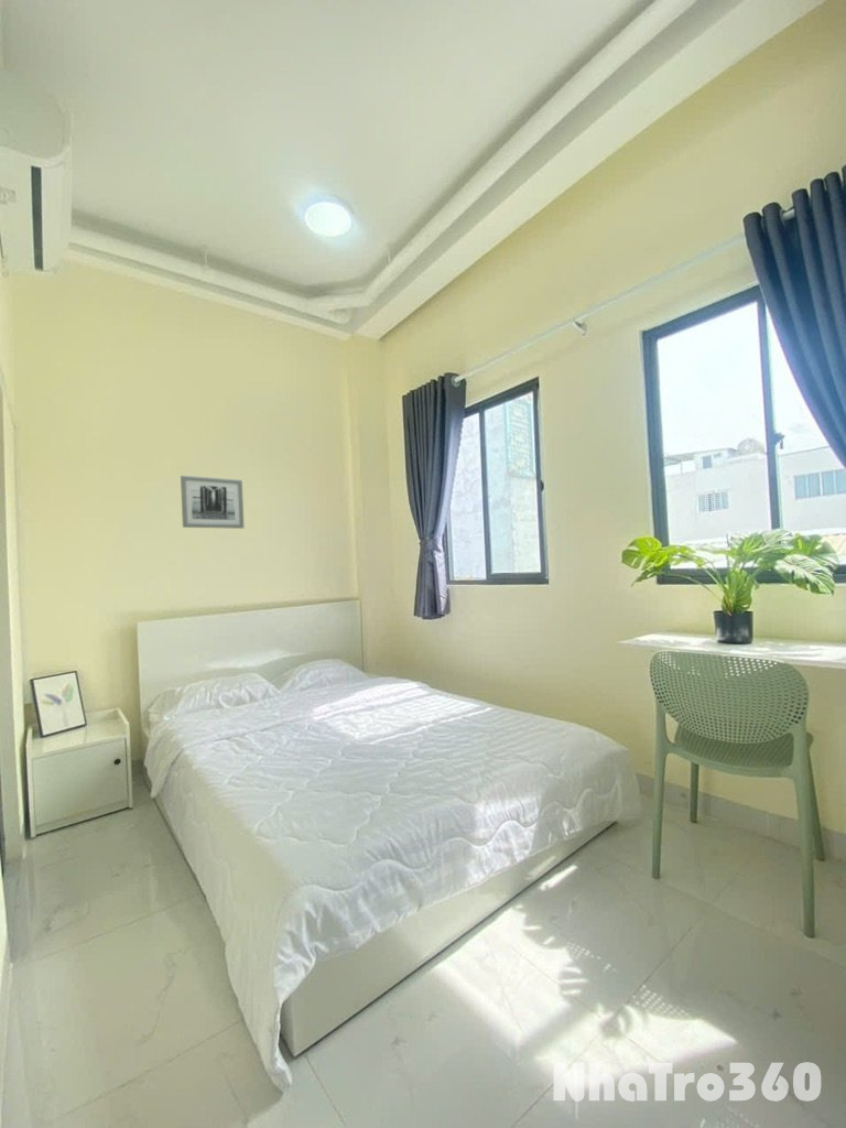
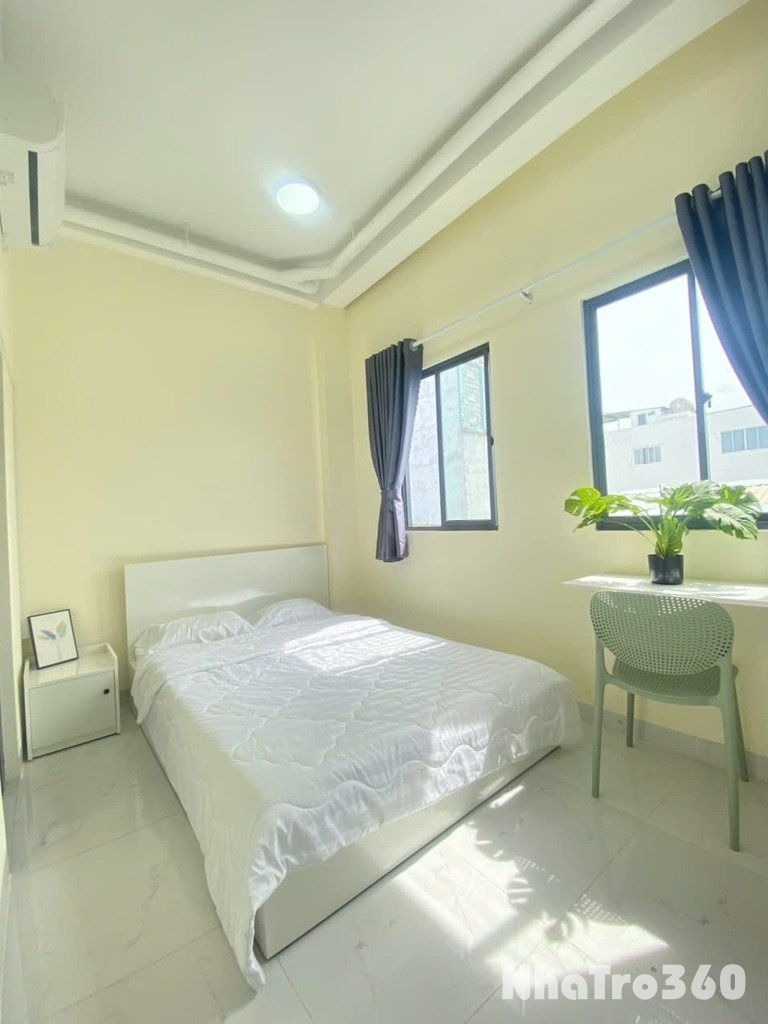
- wall art [180,475,246,530]
